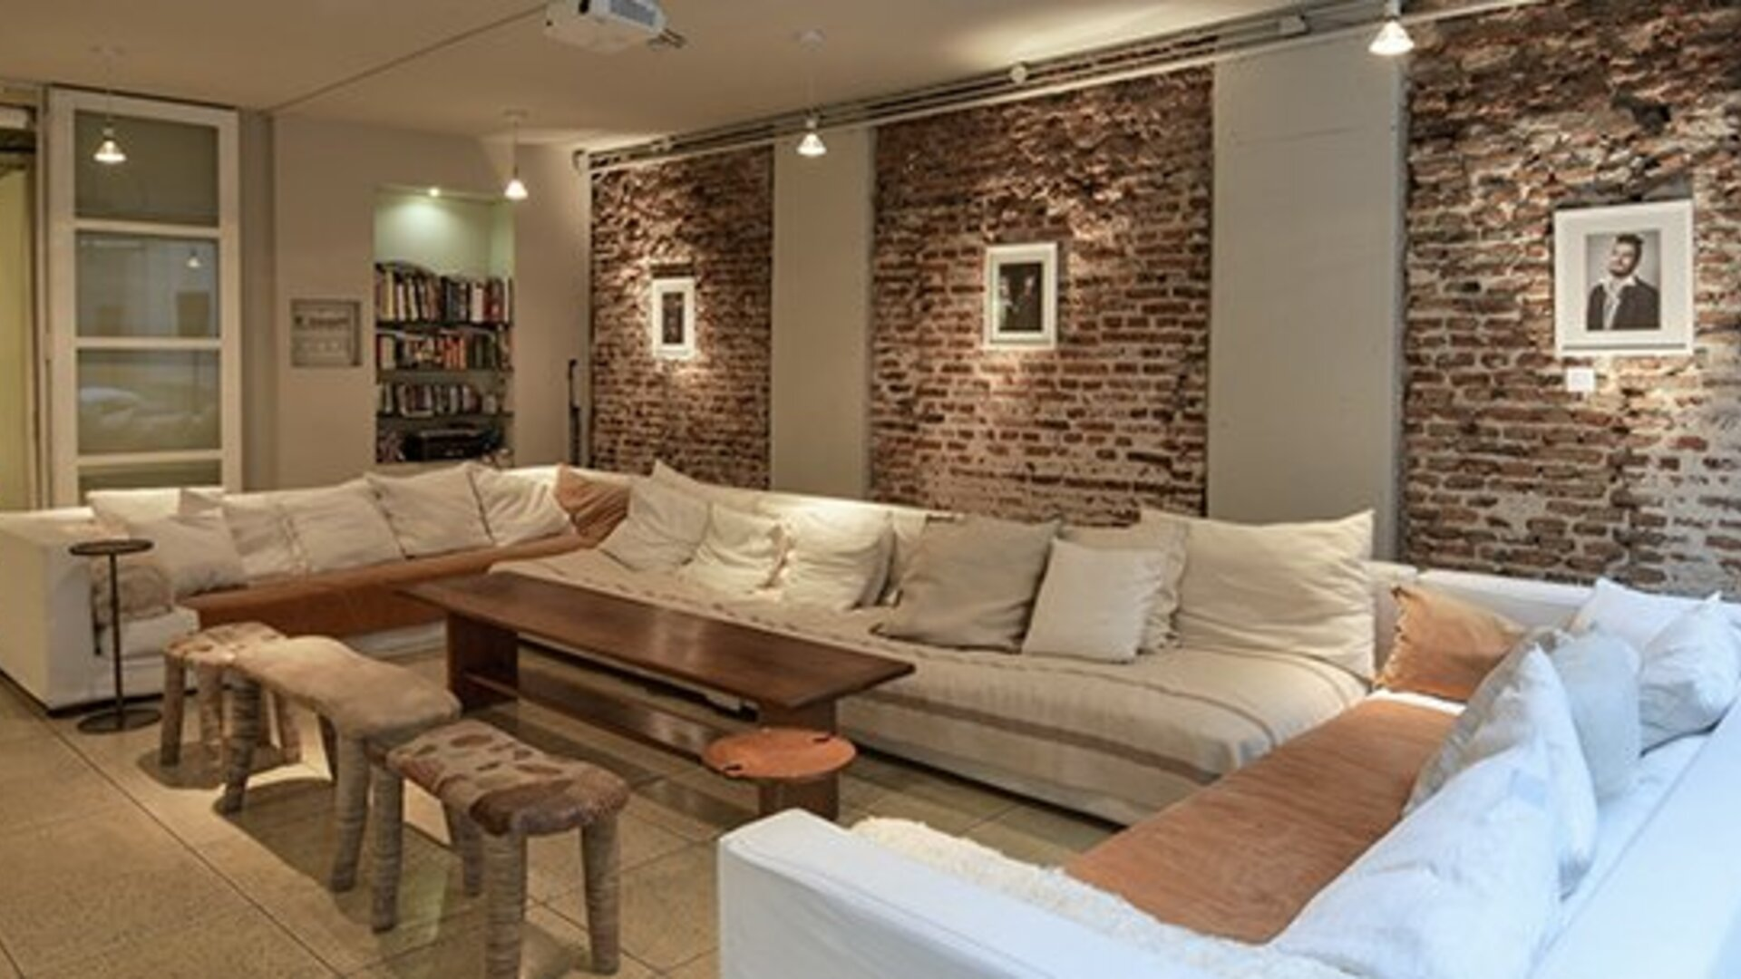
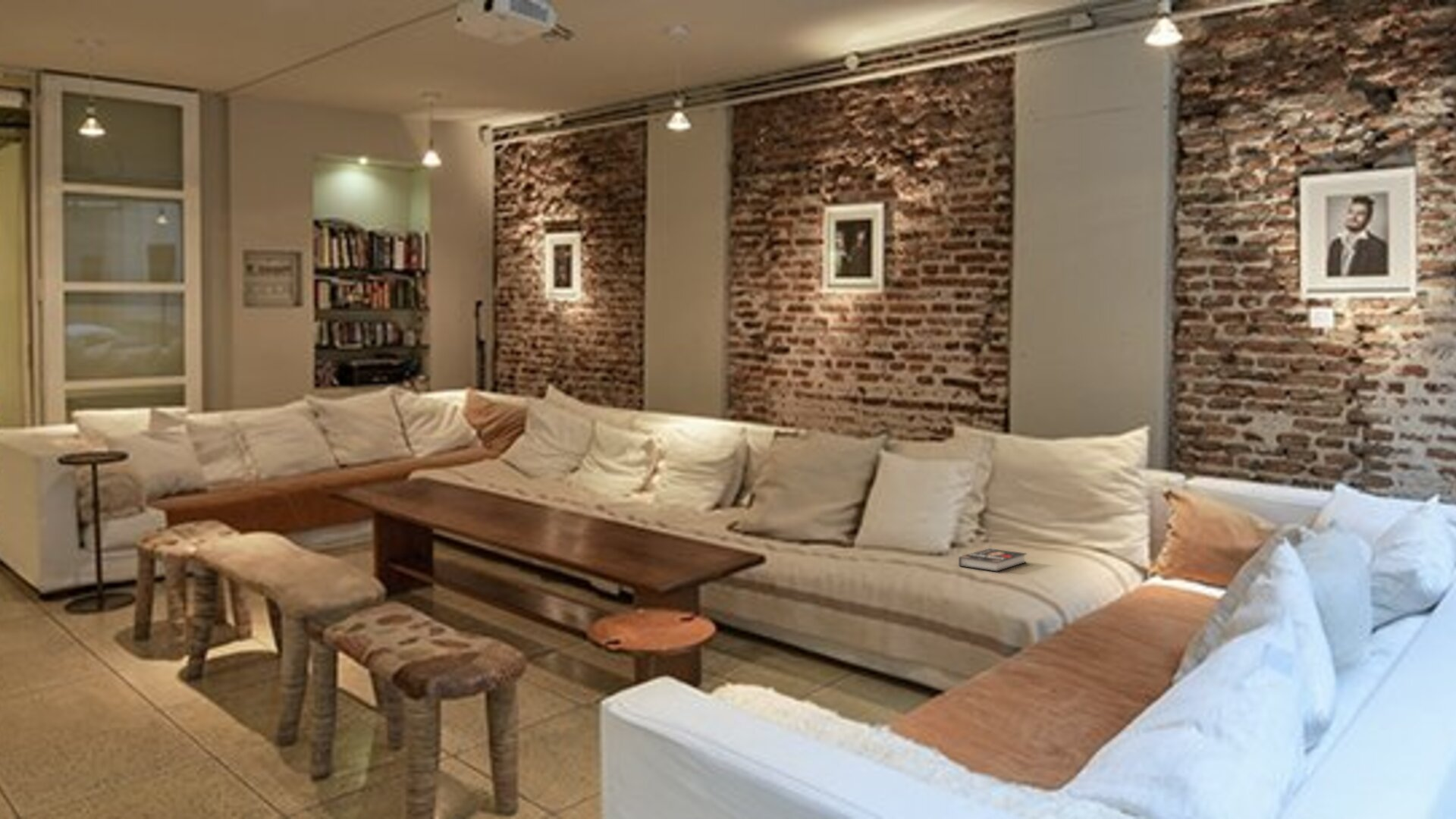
+ book [958,548,1028,573]
